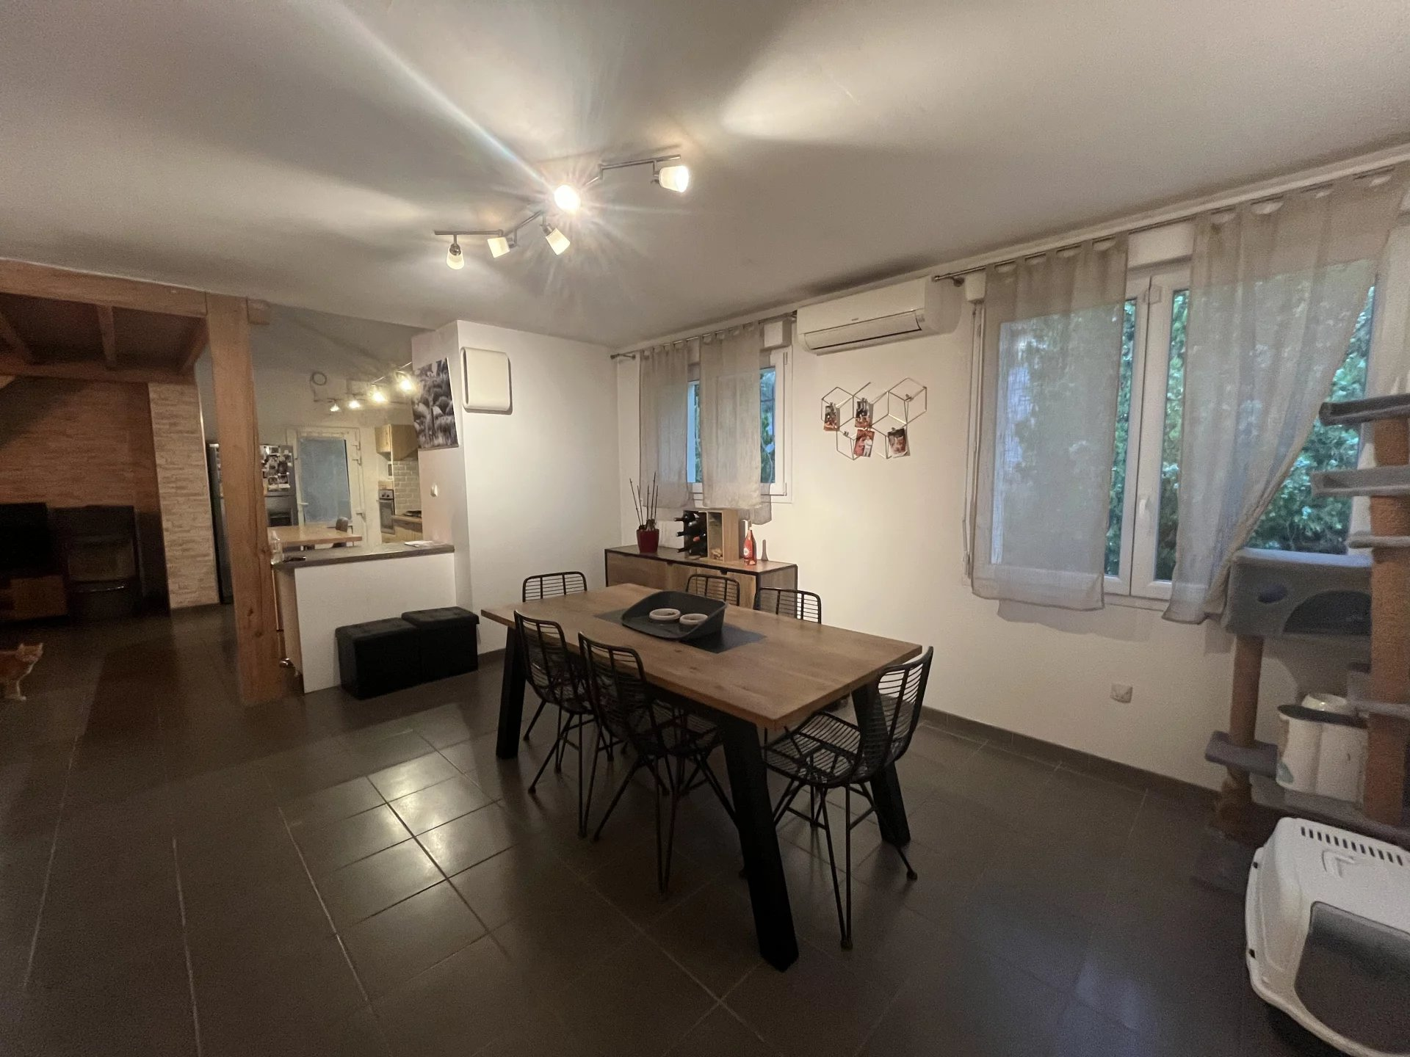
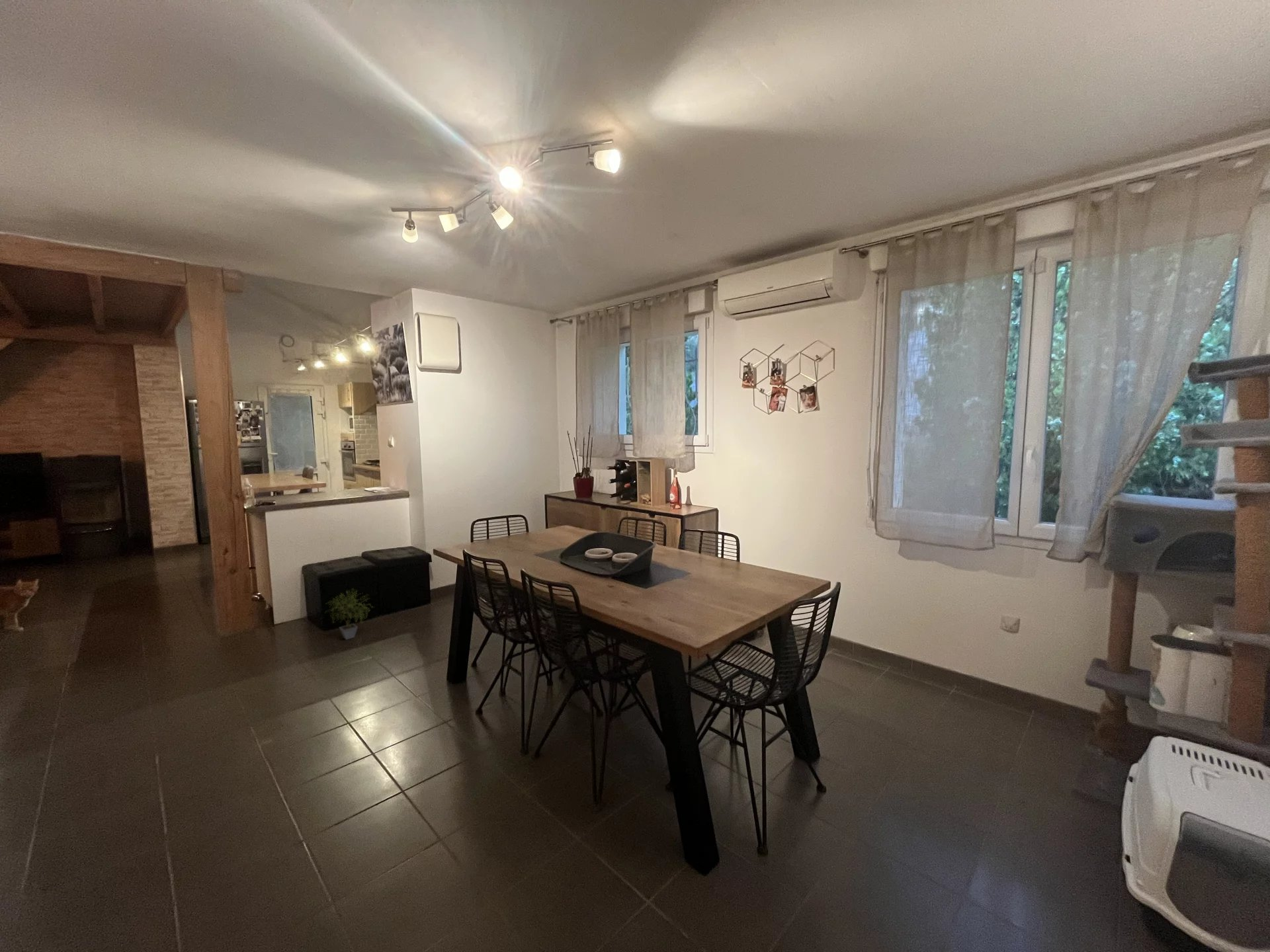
+ potted plant [325,587,374,641]
